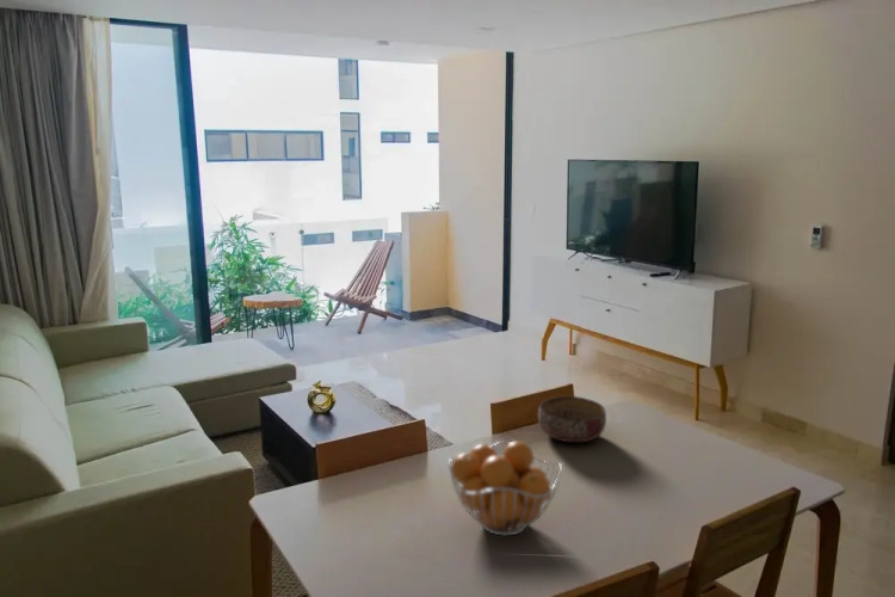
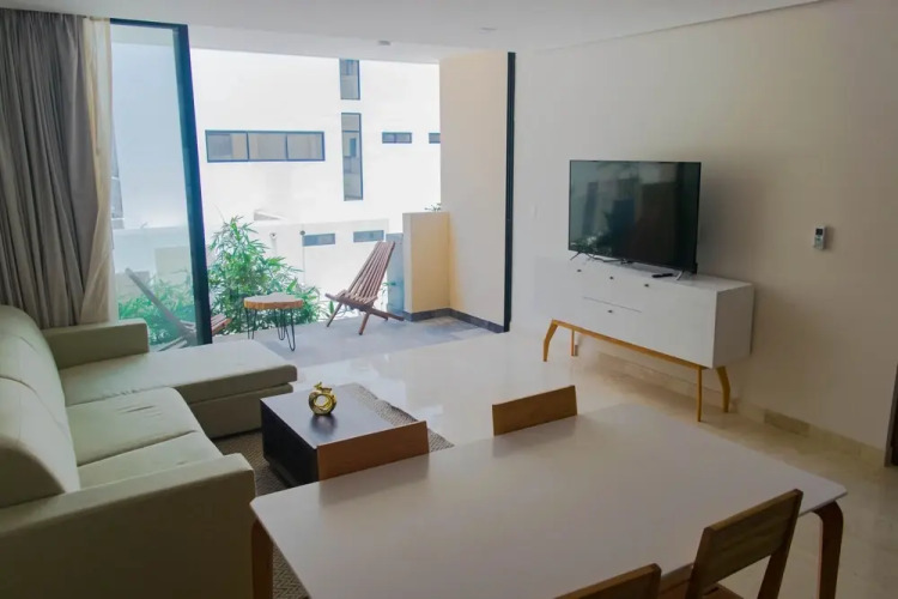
- fruit basket [448,439,563,537]
- bowl [537,395,607,443]
